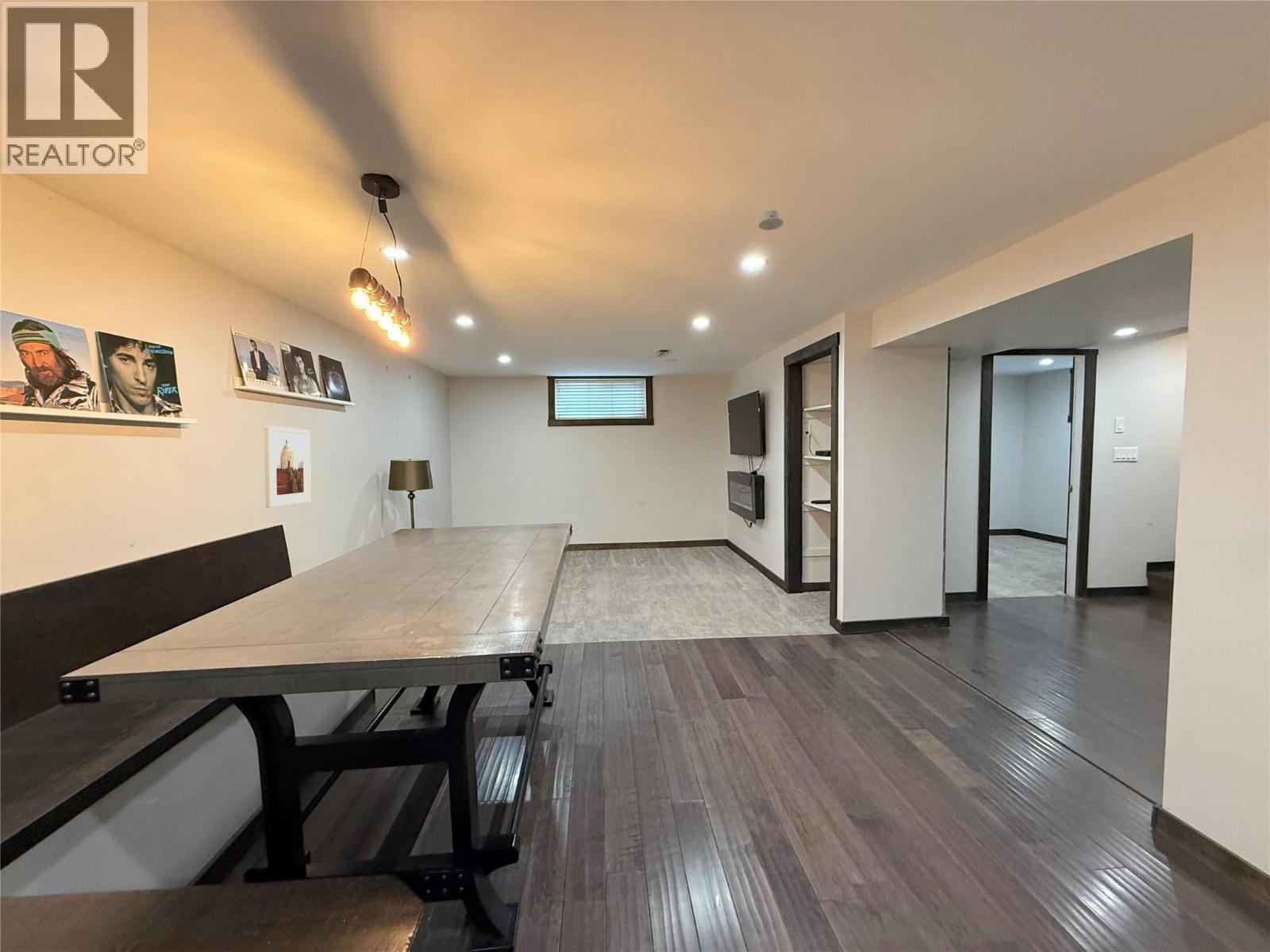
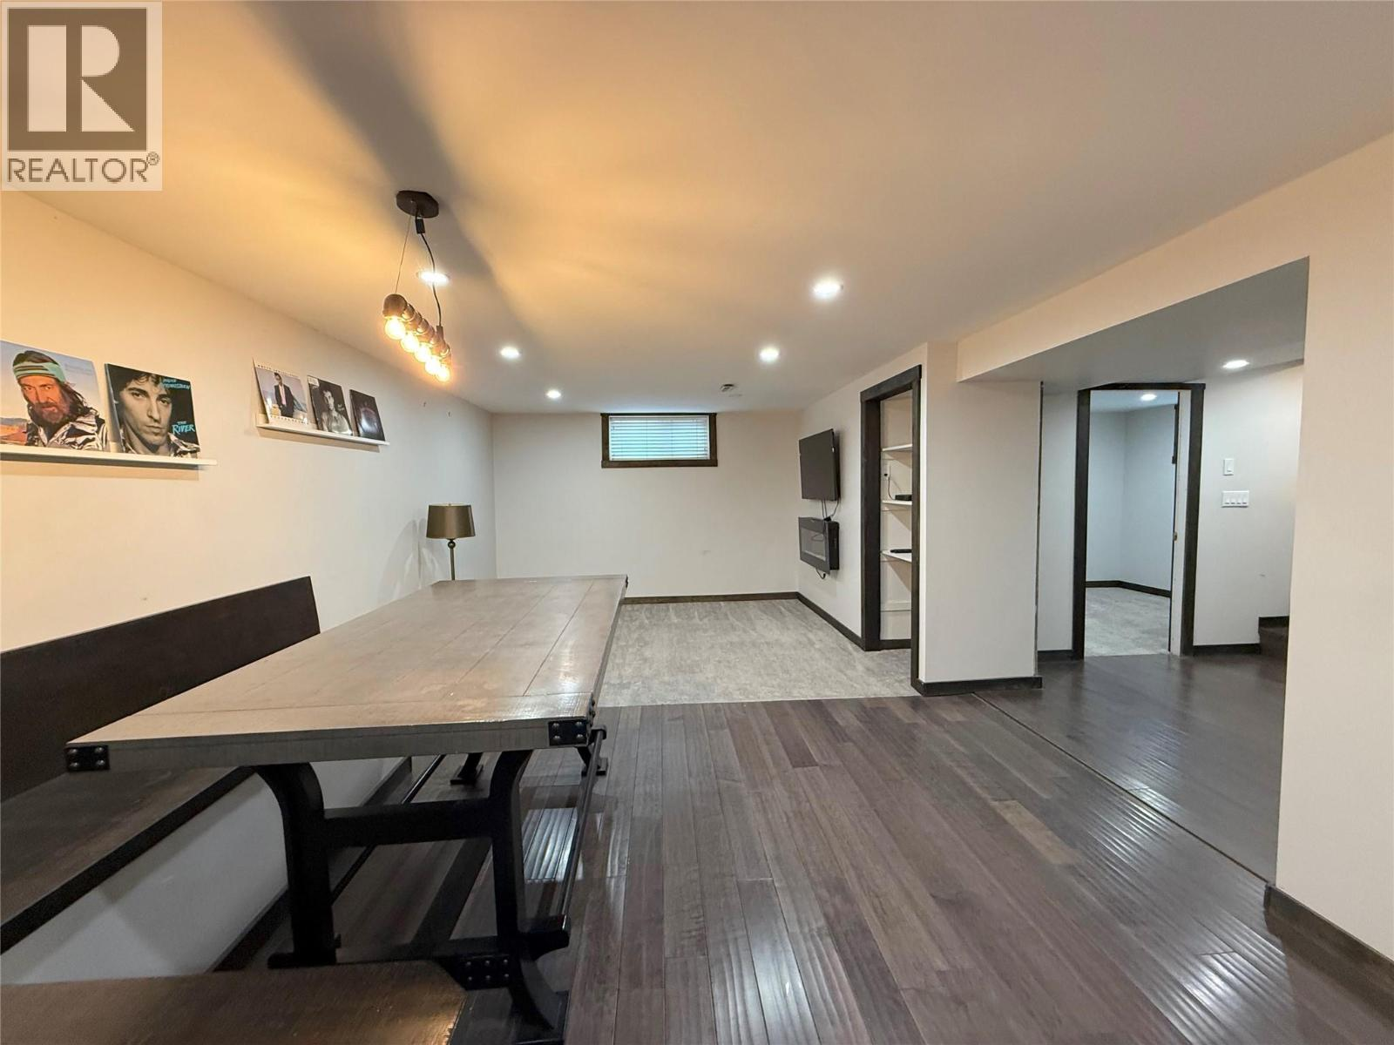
- recessed light [758,209,784,231]
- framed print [264,425,312,509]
